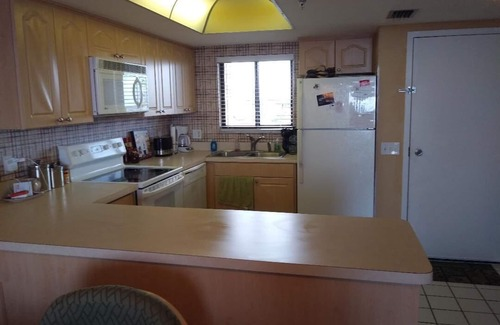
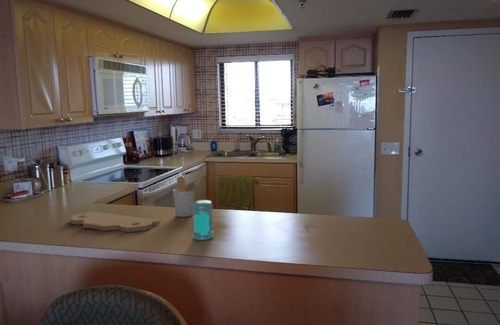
+ jar [192,199,214,241]
+ utensil holder [172,175,203,218]
+ cutting board [70,210,160,233]
